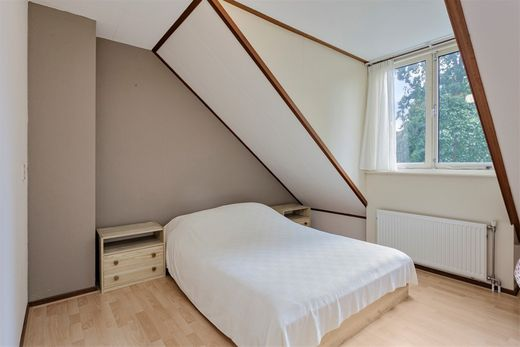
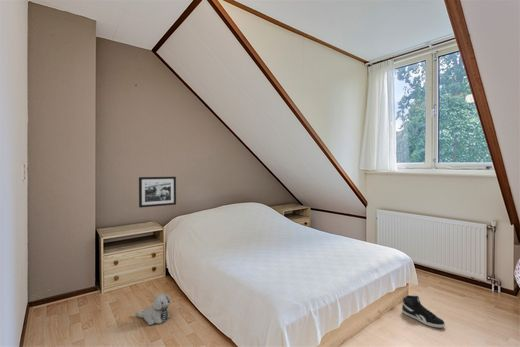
+ picture frame [138,176,177,209]
+ plush toy [135,292,171,326]
+ sneaker [401,295,446,329]
